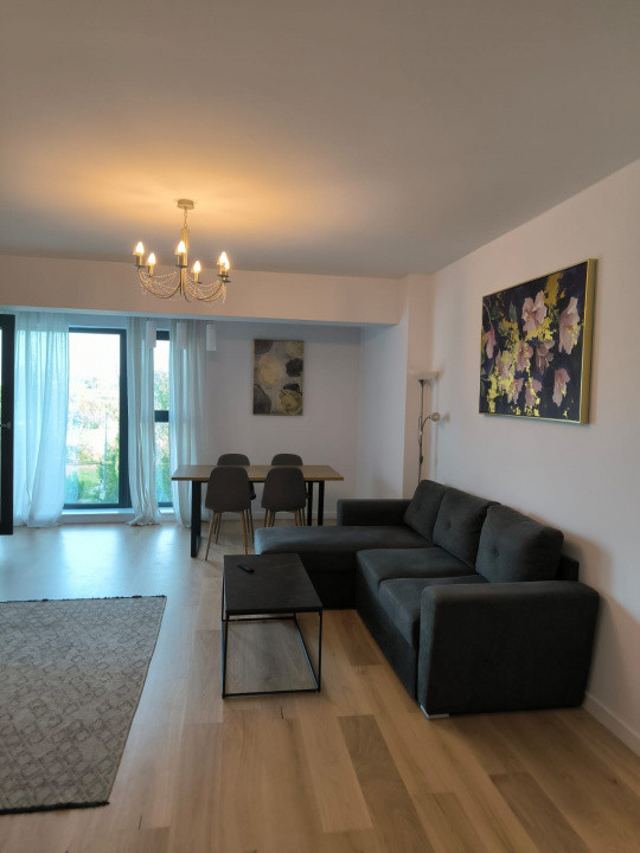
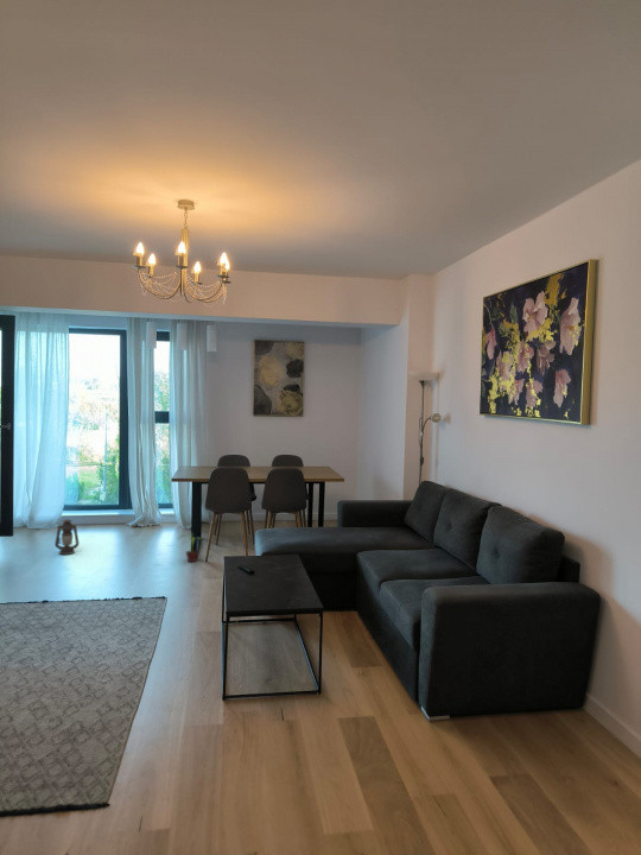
+ lantern [53,519,80,556]
+ potted plant [177,532,205,563]
